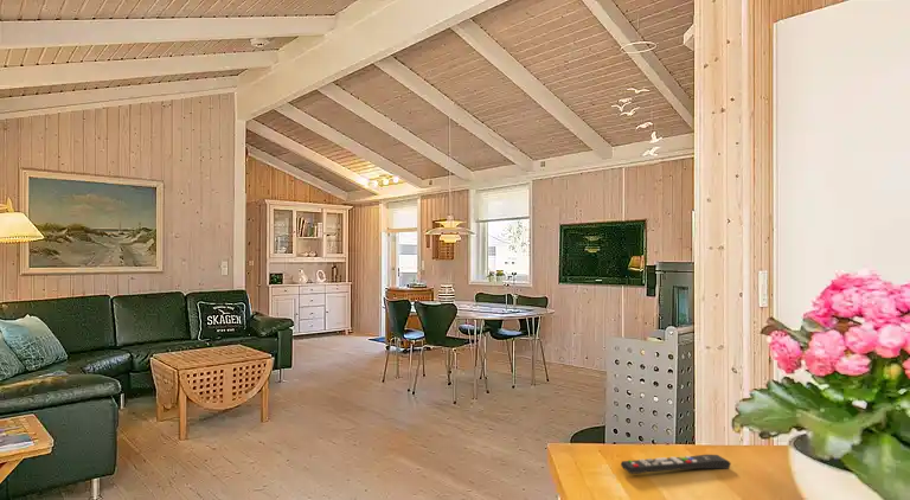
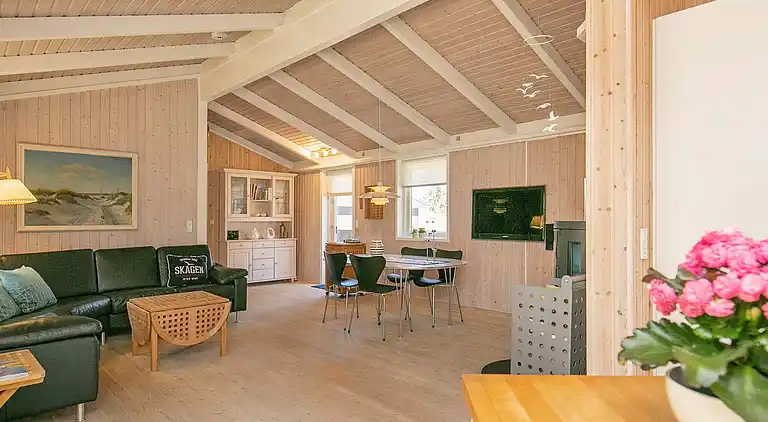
- remote control [620,454,732,475]
